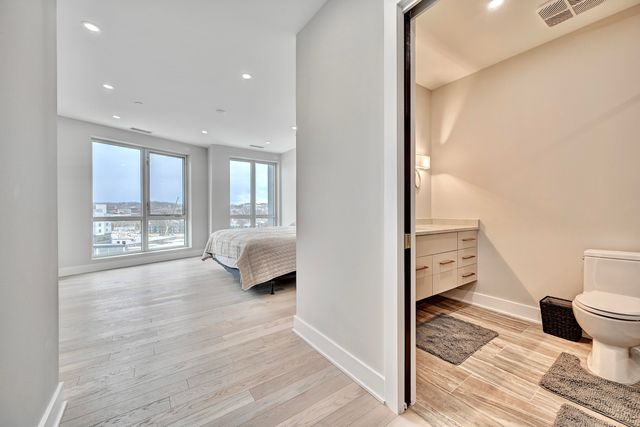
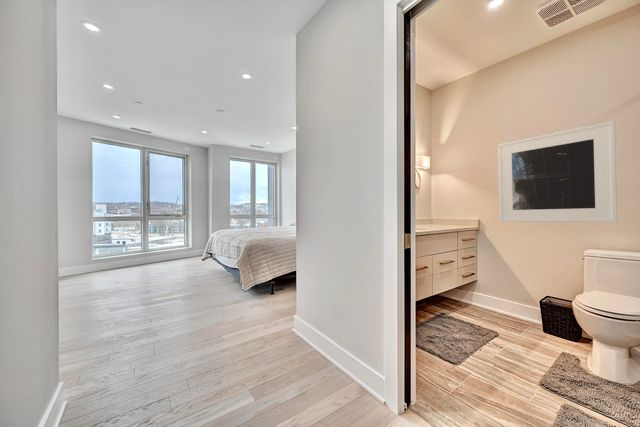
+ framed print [497,120,618,223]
